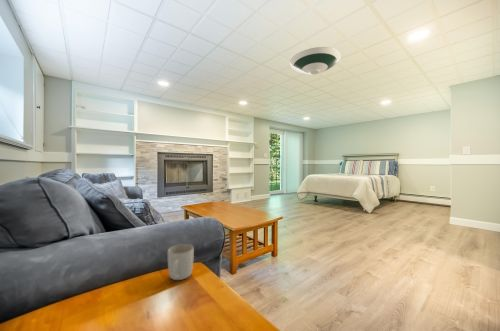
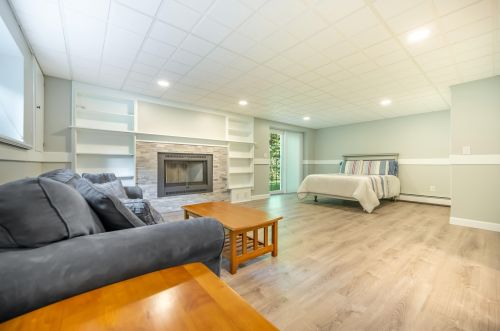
- mug [167,243,195,281]
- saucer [289,46,342,75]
